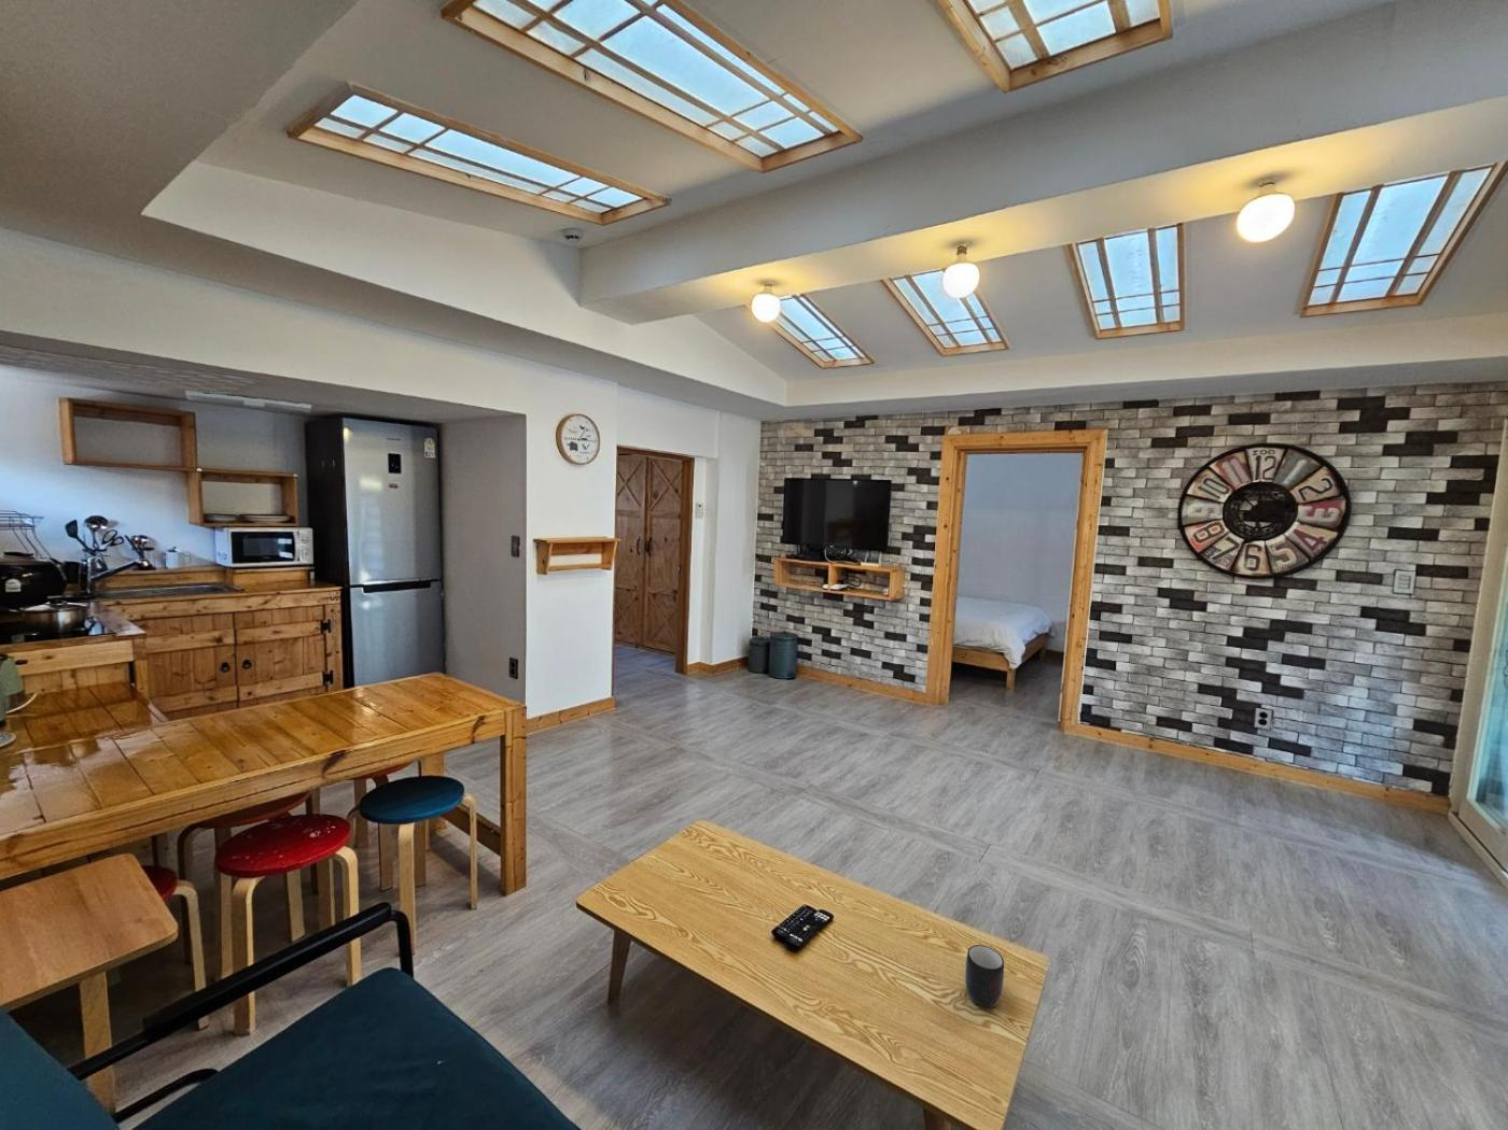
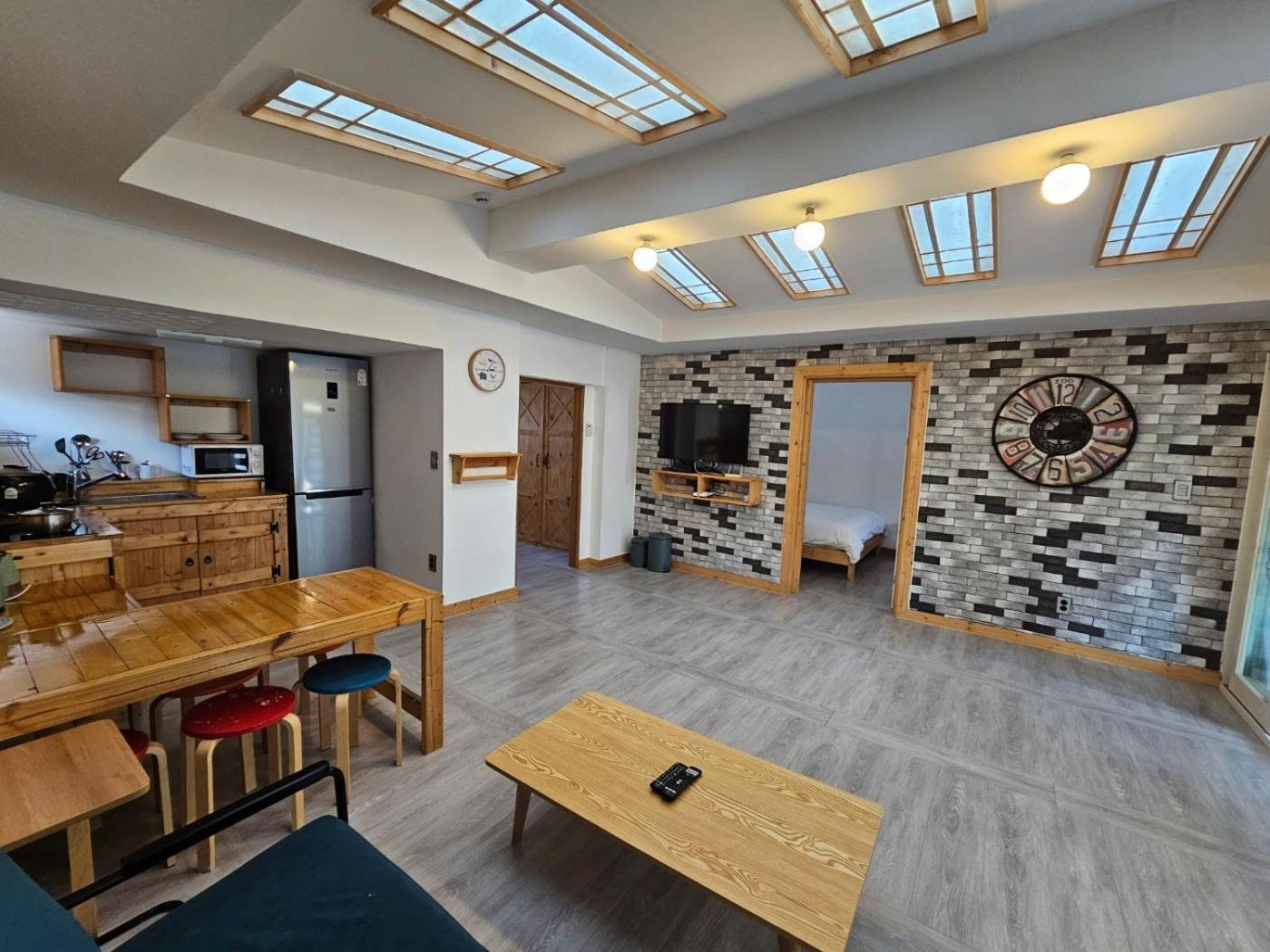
- mug [964,944,1005,1009]
